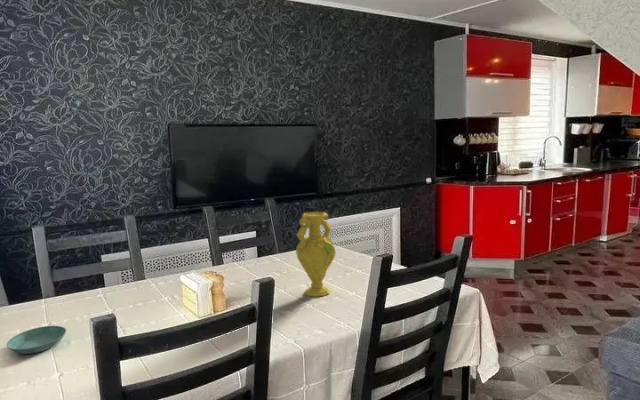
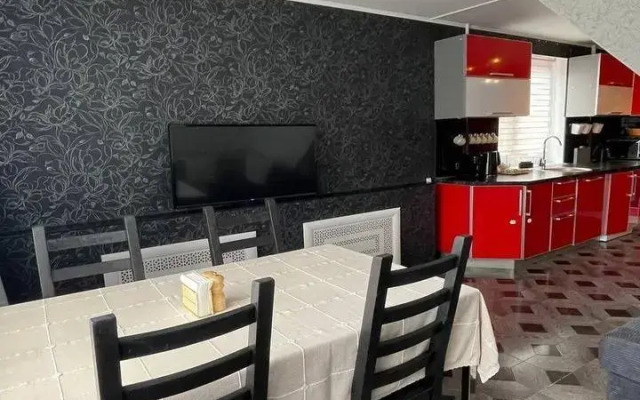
- saucer [6,325,67,355]
- vase [295,211,337,298]
